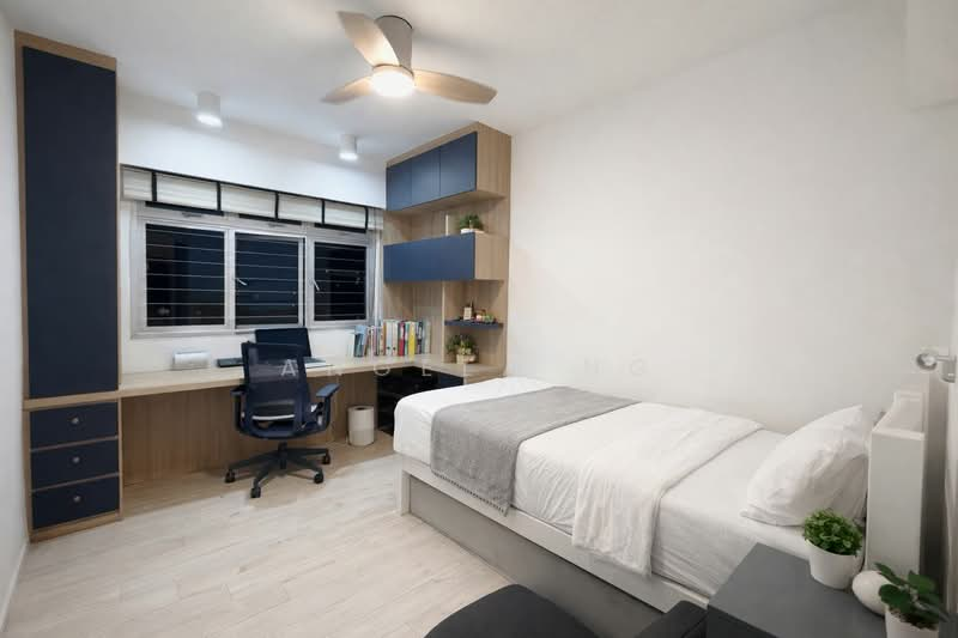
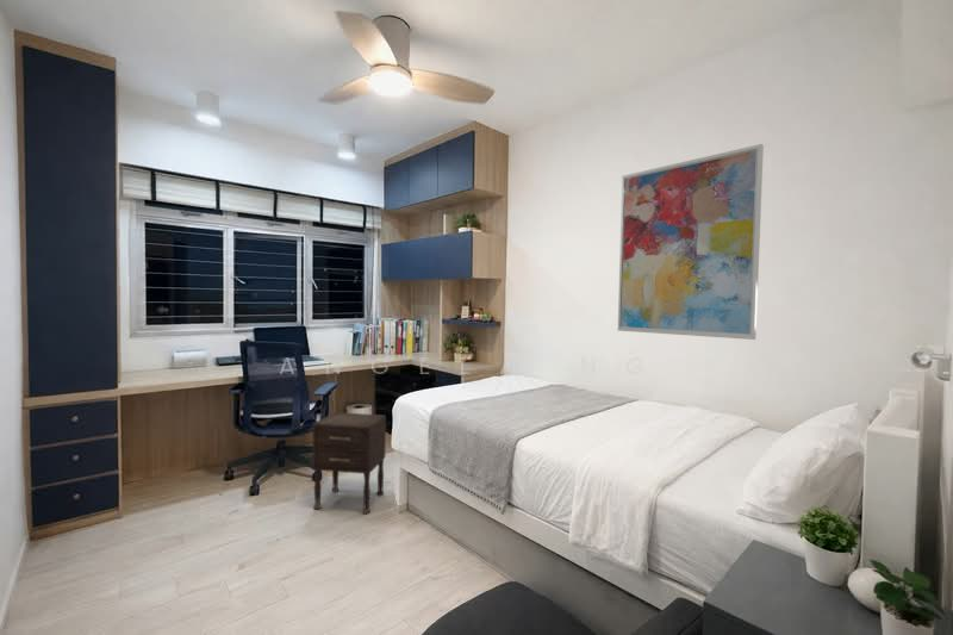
+ nightstand [312,411,387,515]
+ wall art [617,143,765,341]
